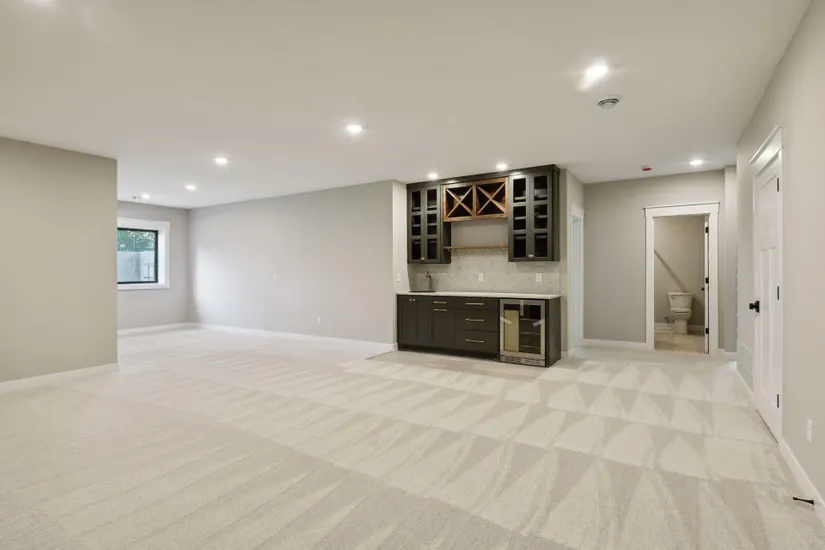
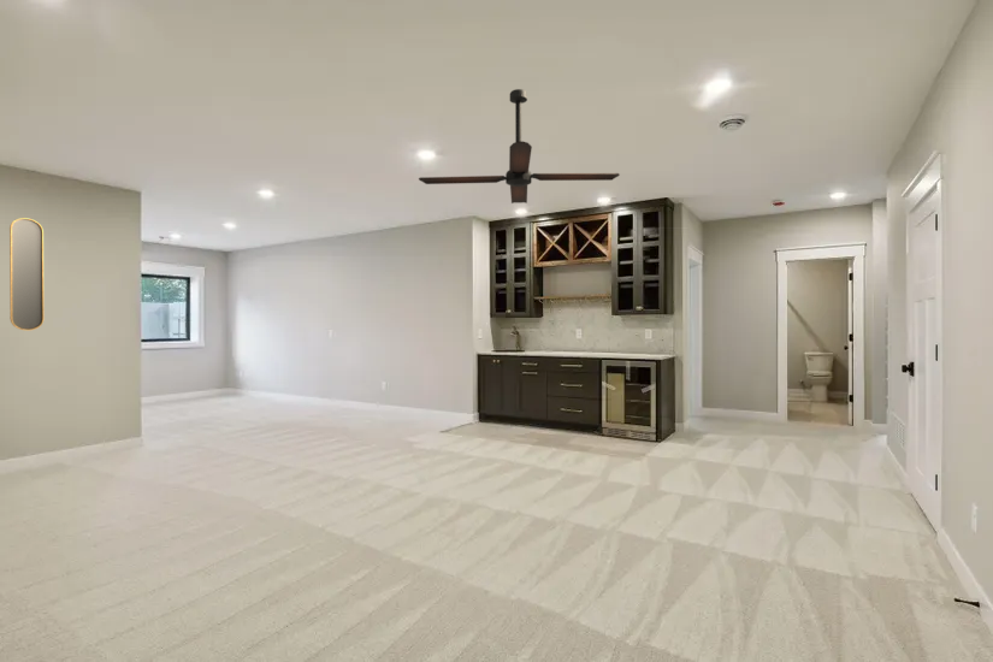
+ home mirror [8,217,45,331]
+ ceiling fan [418,88,621,205]
